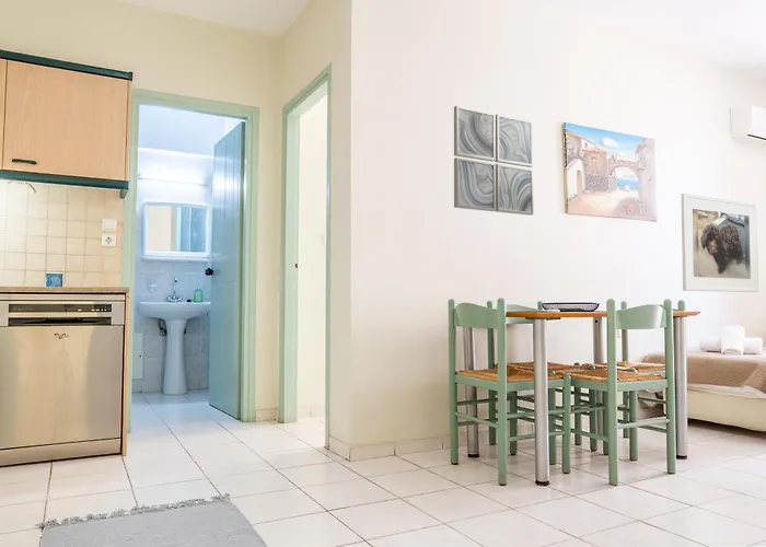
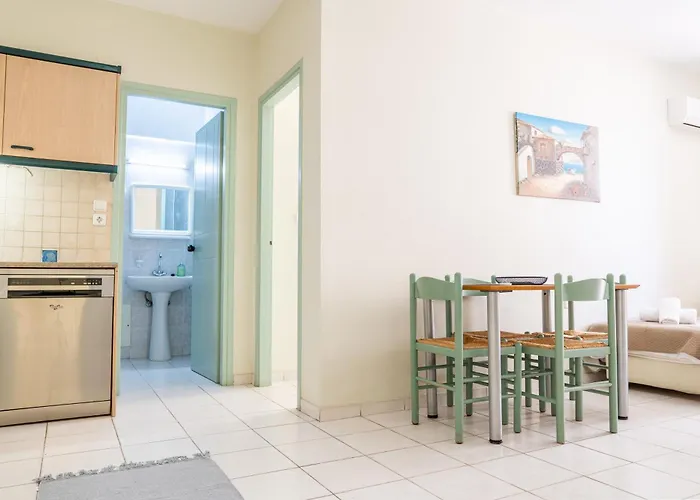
- wall art [453,105,534,217]
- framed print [681,193,759,293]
